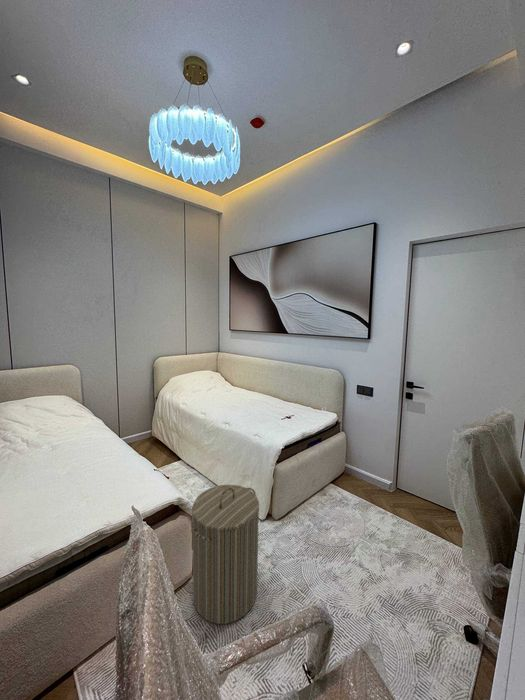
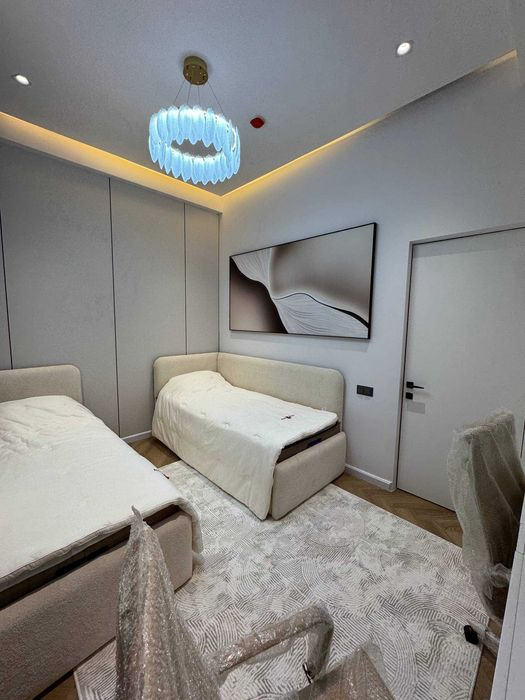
- laundry hamper [190,484,260,625]
